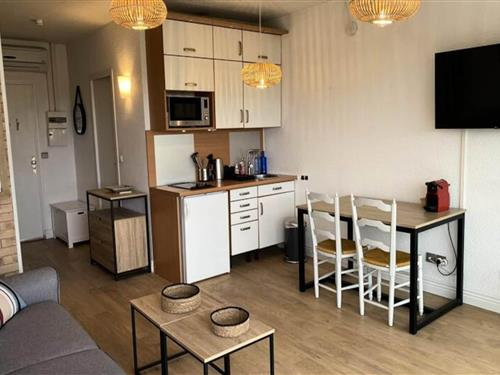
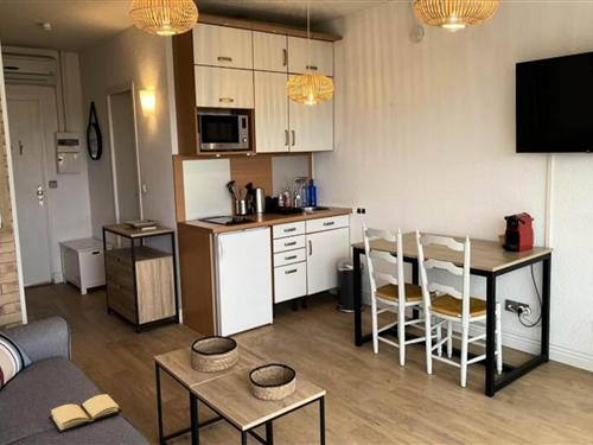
+ book [47,393,123,434]
